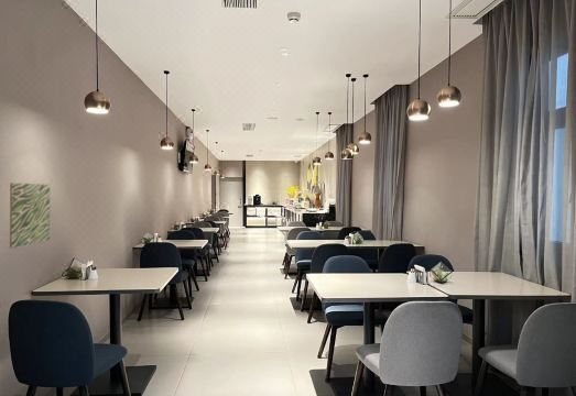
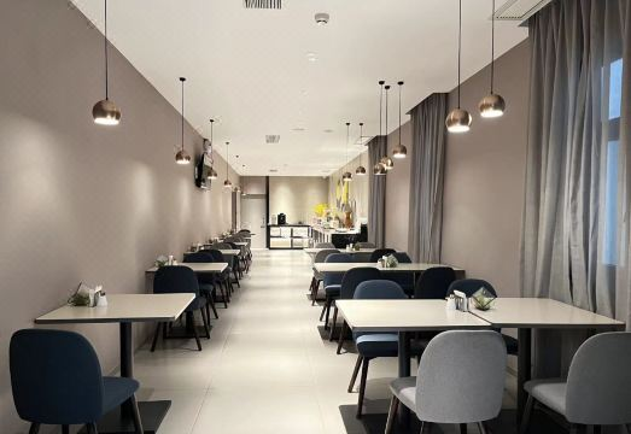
- wall art [9,182,51,249]
